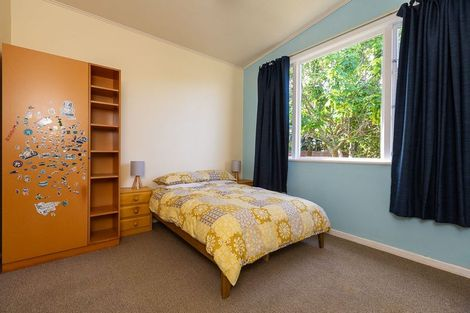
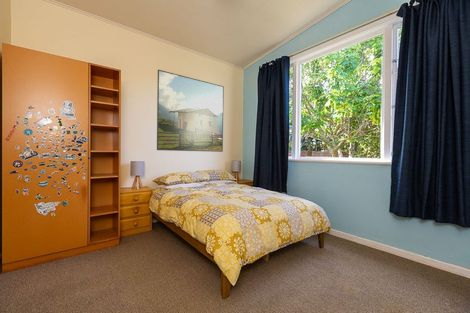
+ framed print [156,69,225,153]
